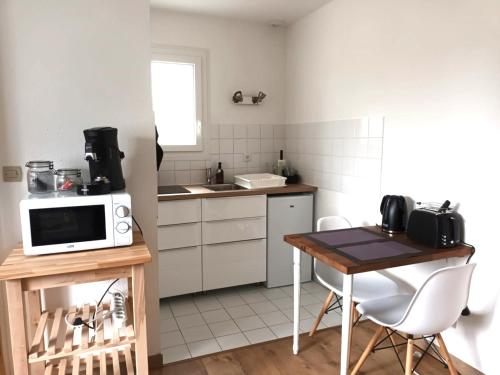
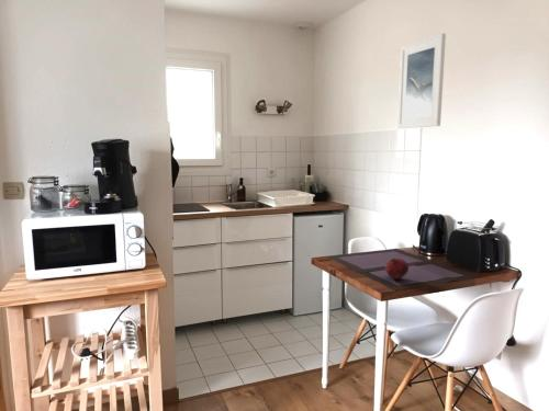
+ fruit [384,256,410,279]
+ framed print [396,32,447,129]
